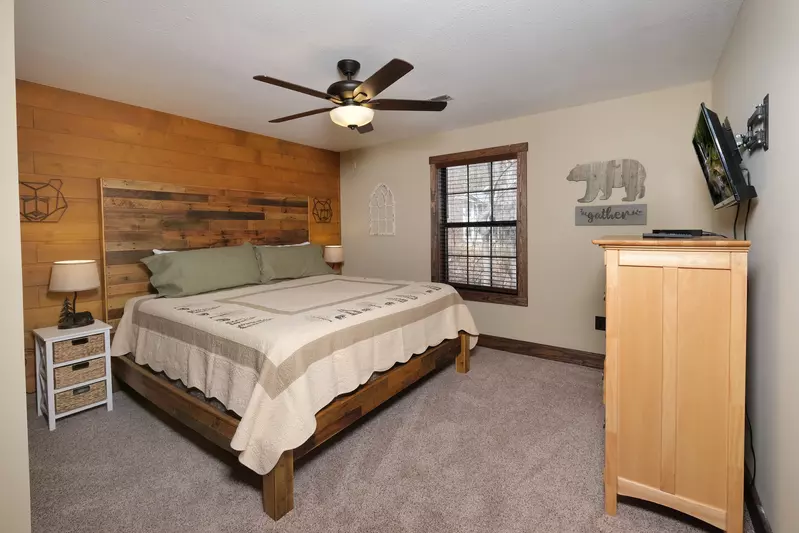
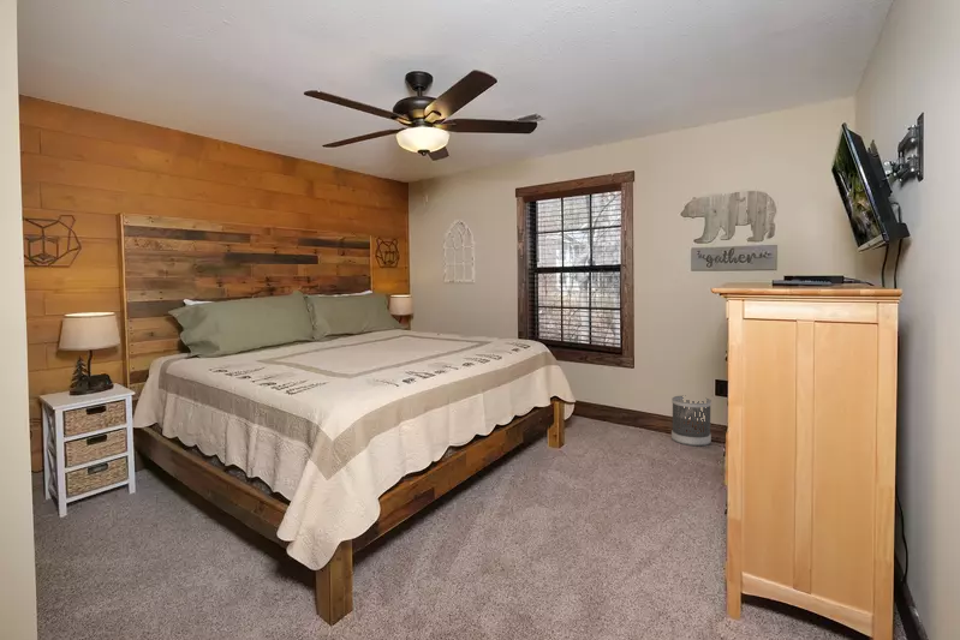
+ wastebasket [670,395,712,447]
